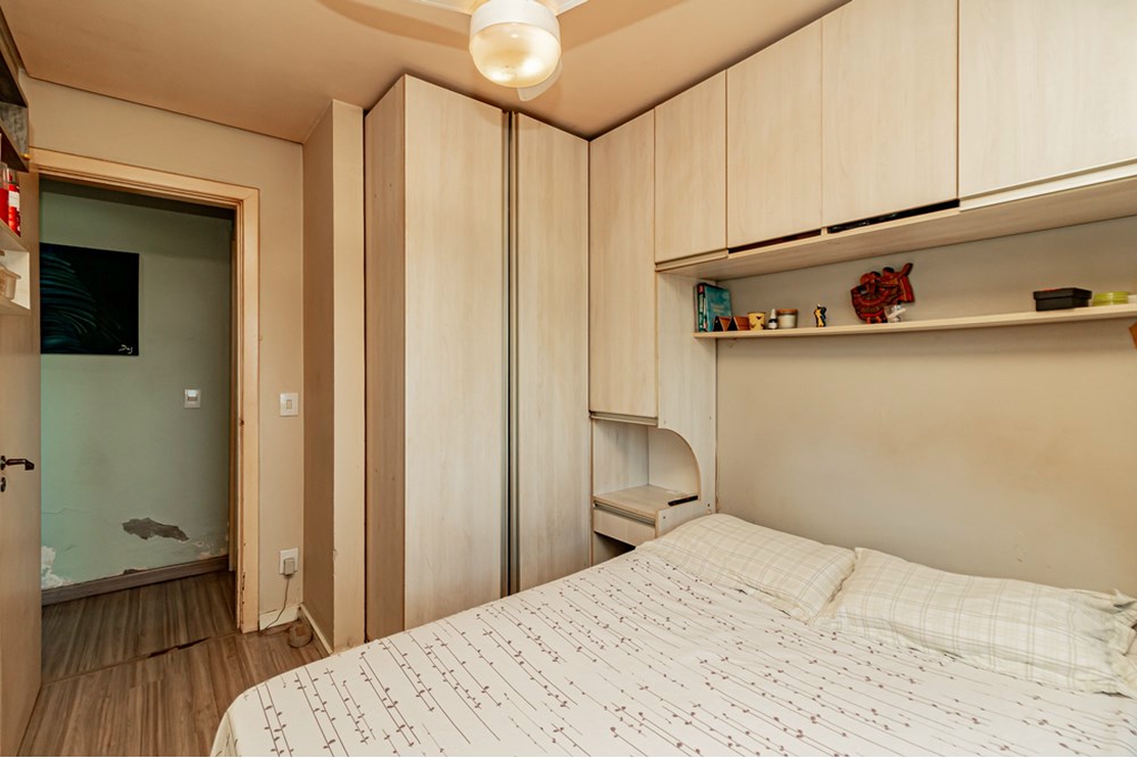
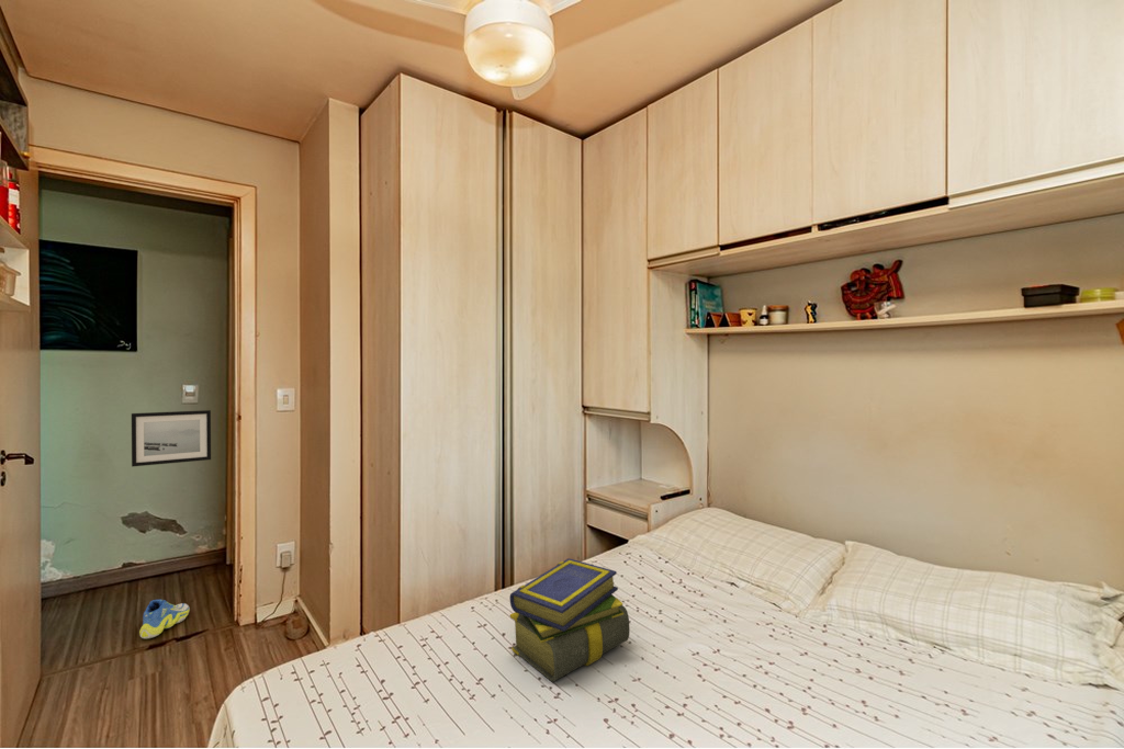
+ stack of books [508,557,631,683]
+ wall art [131,409,212,467]
+ sneaker [138,599,191,639]
